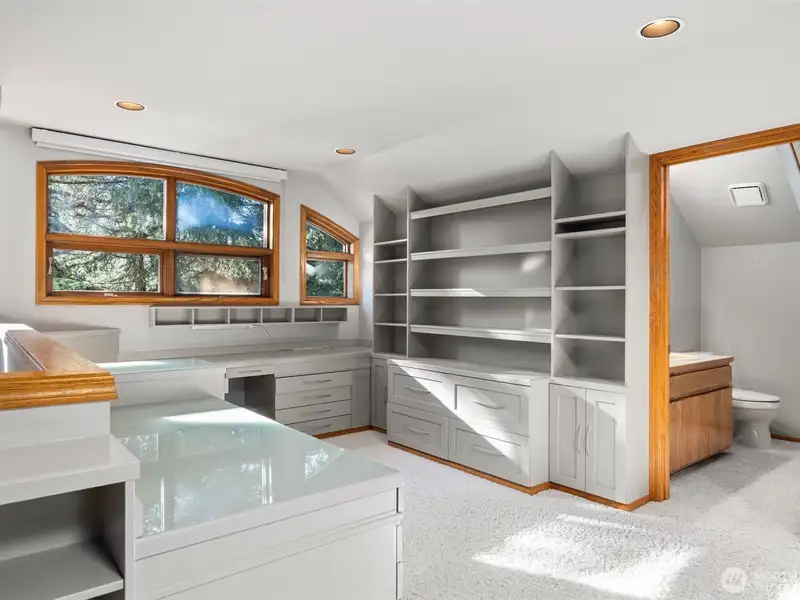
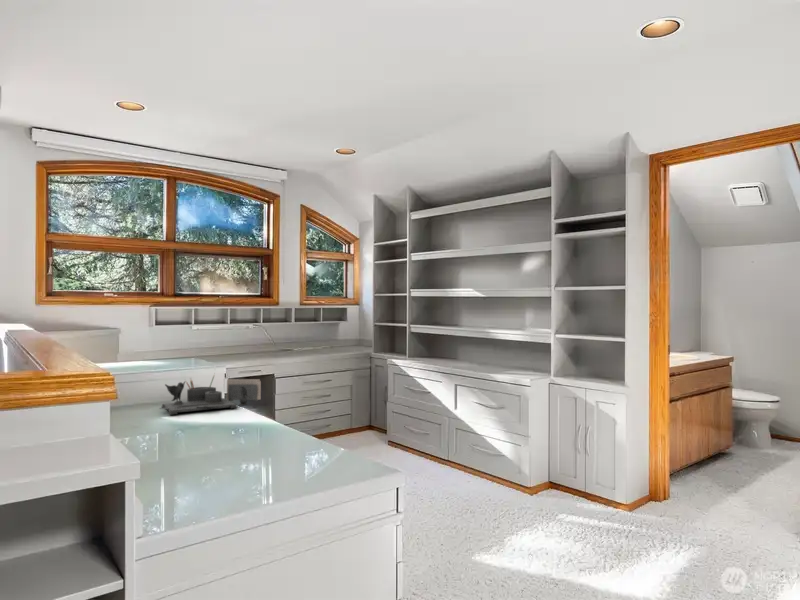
+ desk organizer [158,373,262,415]
